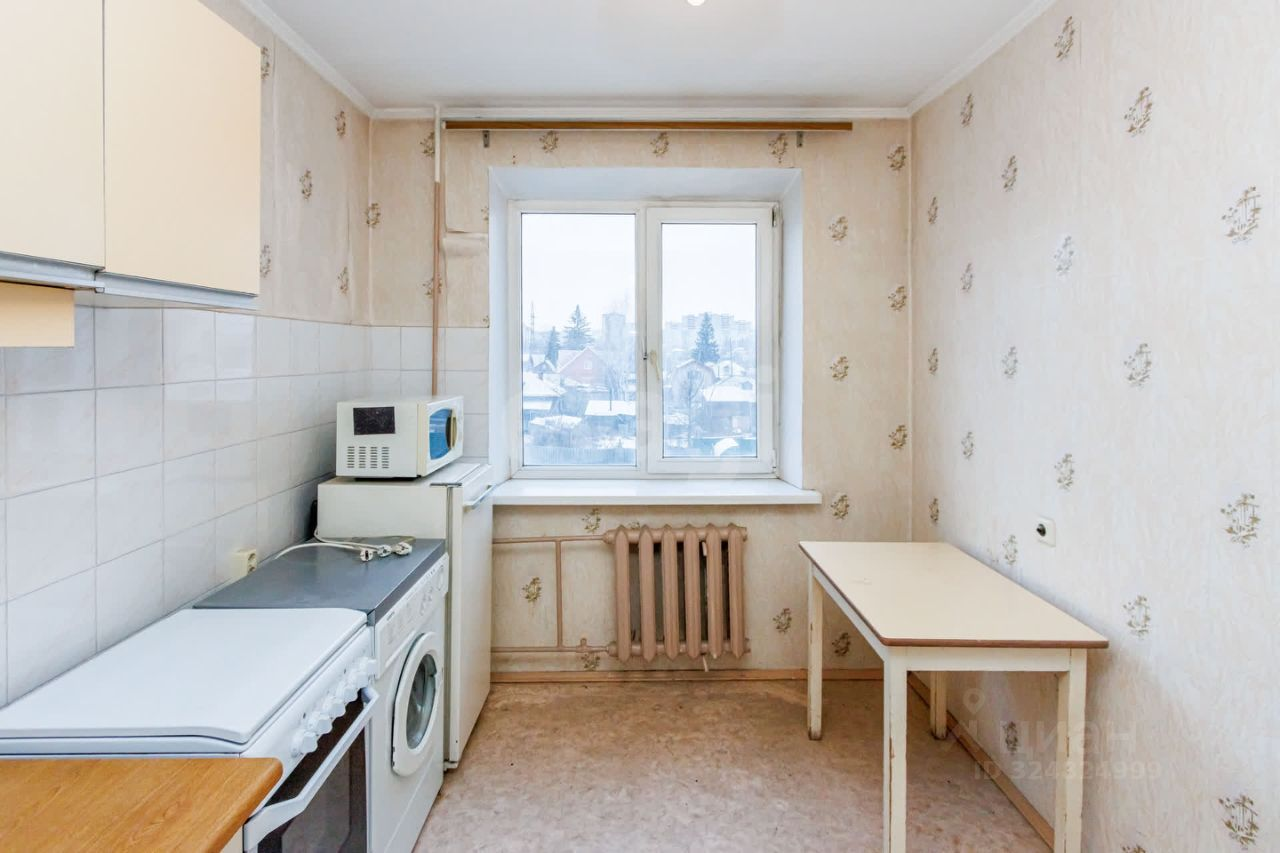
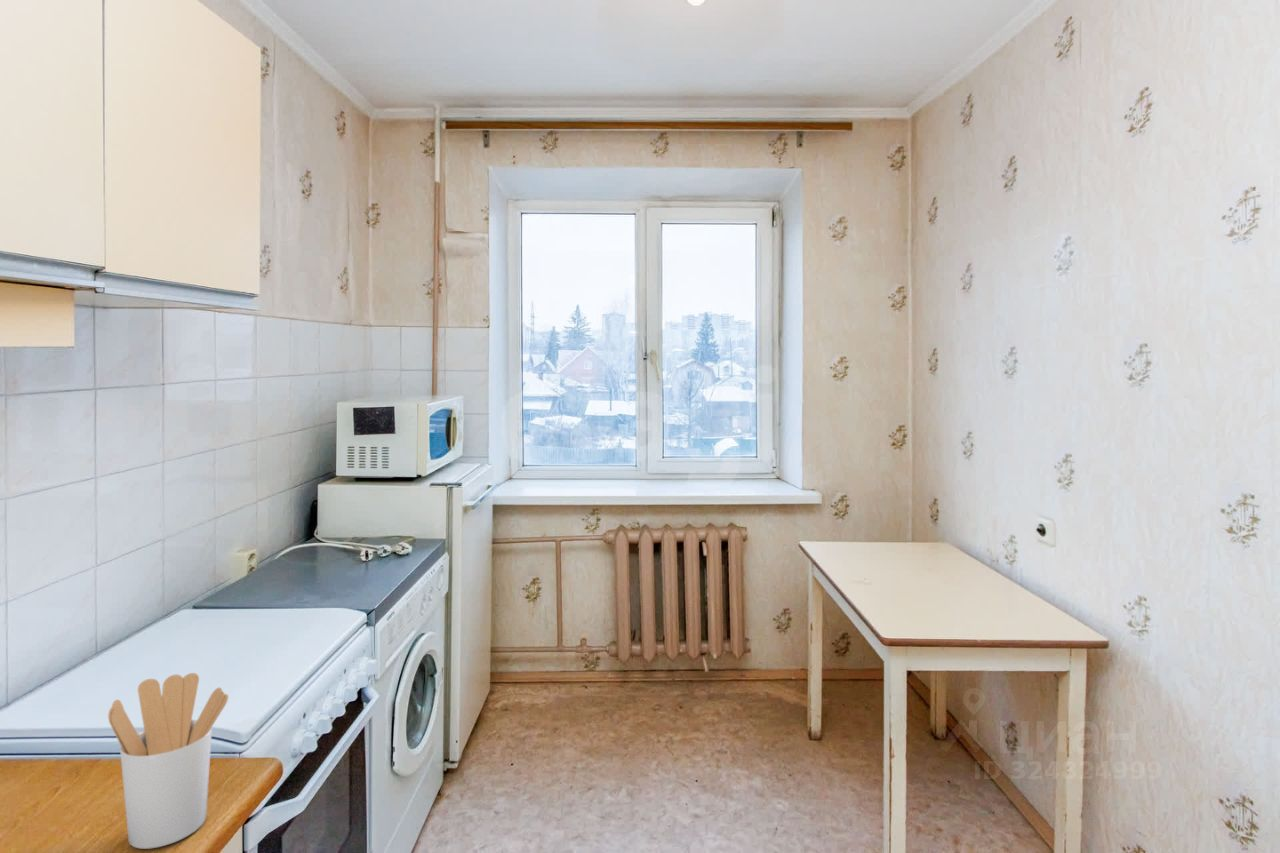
+ utensil holder [107,672,229,850]
